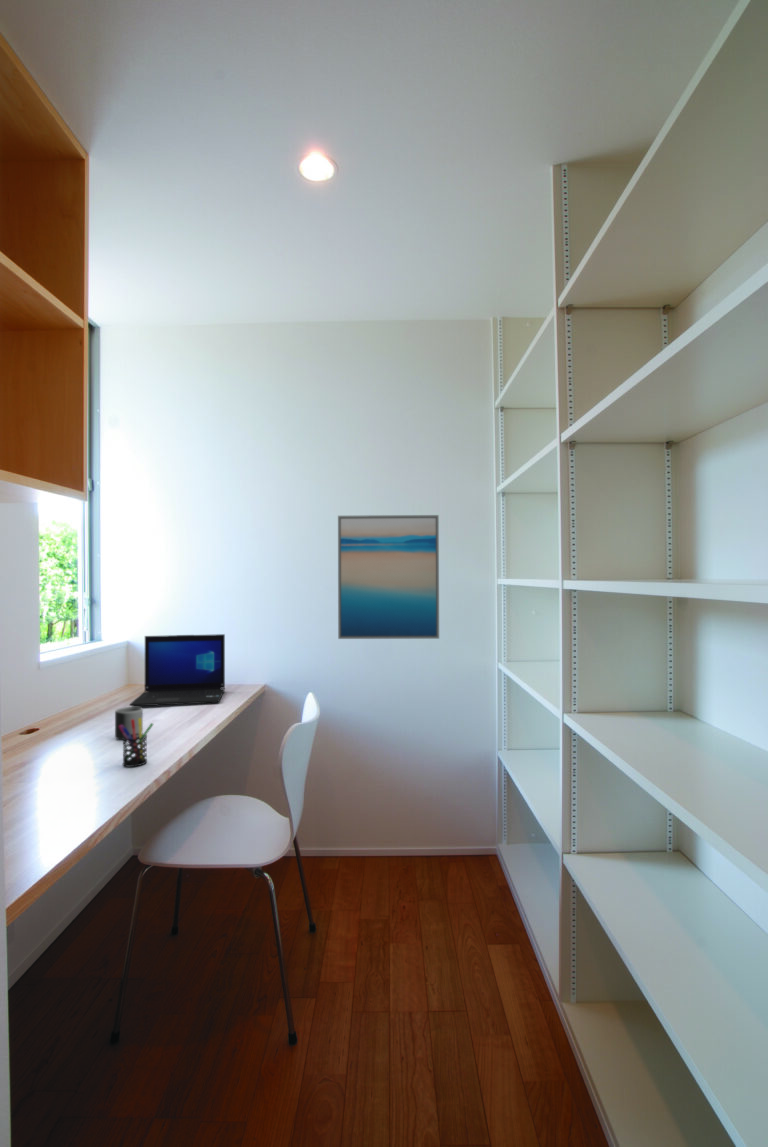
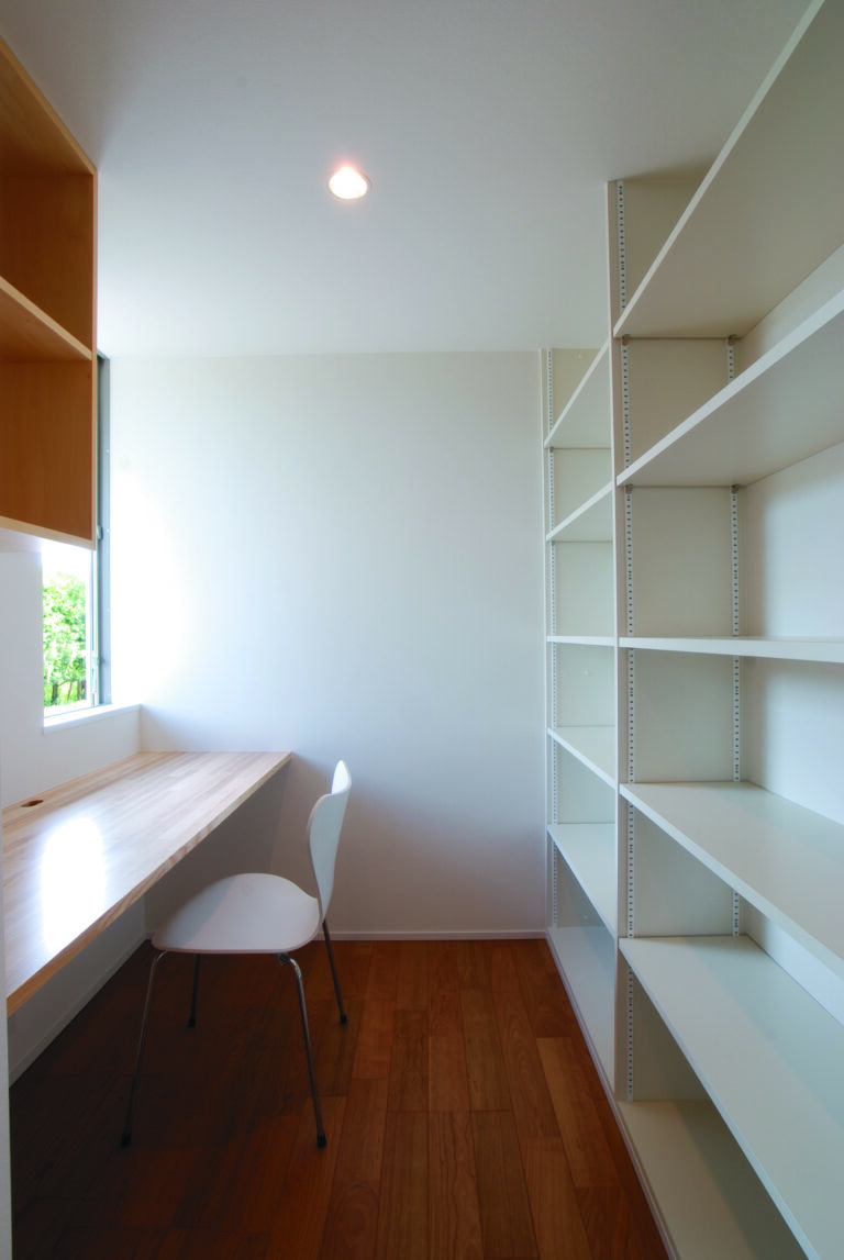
- laptop [129,633,226,707]
- mug [114,706,144,741]
- wall art [337,514,440,640]
- pen holder [119,718,154,768]
